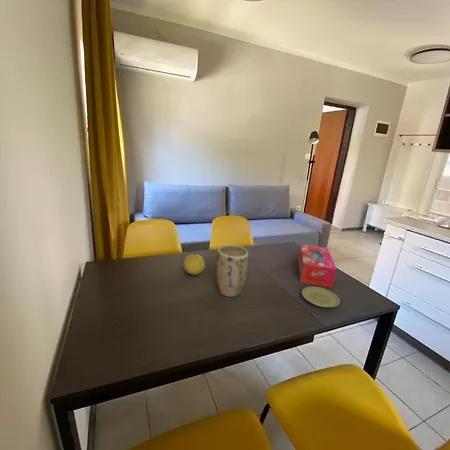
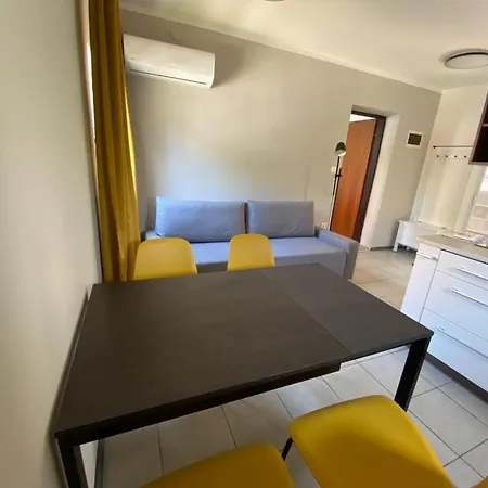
- plant pot [215,244,249,298]
- fruit [182,253,206,276]
- plate [301,286,341,308]
- tissue box [297,243,338,289]
